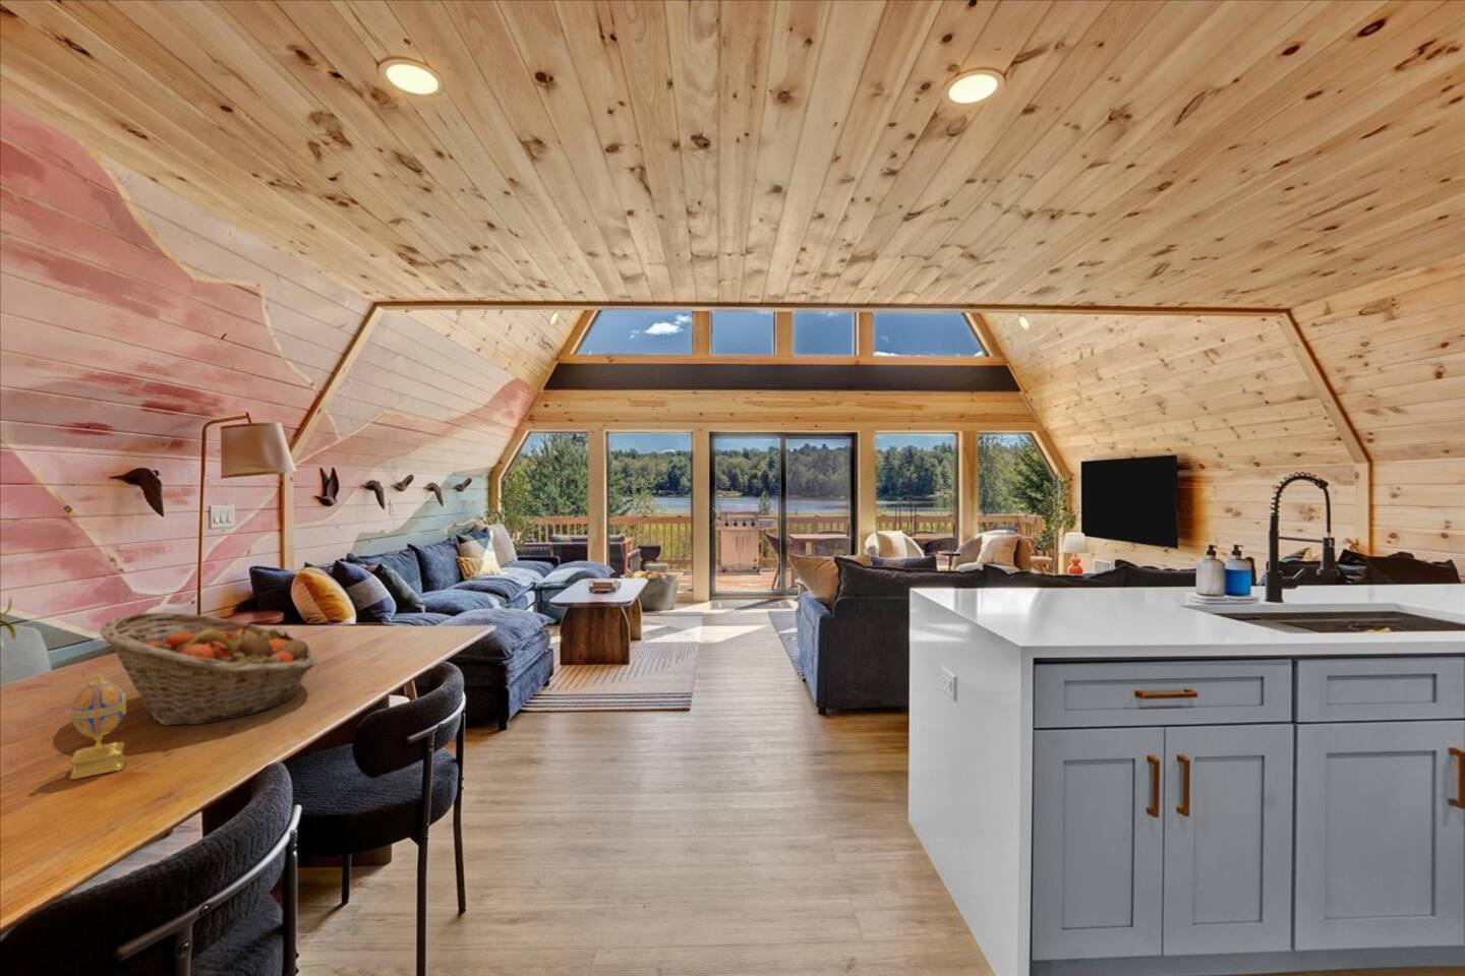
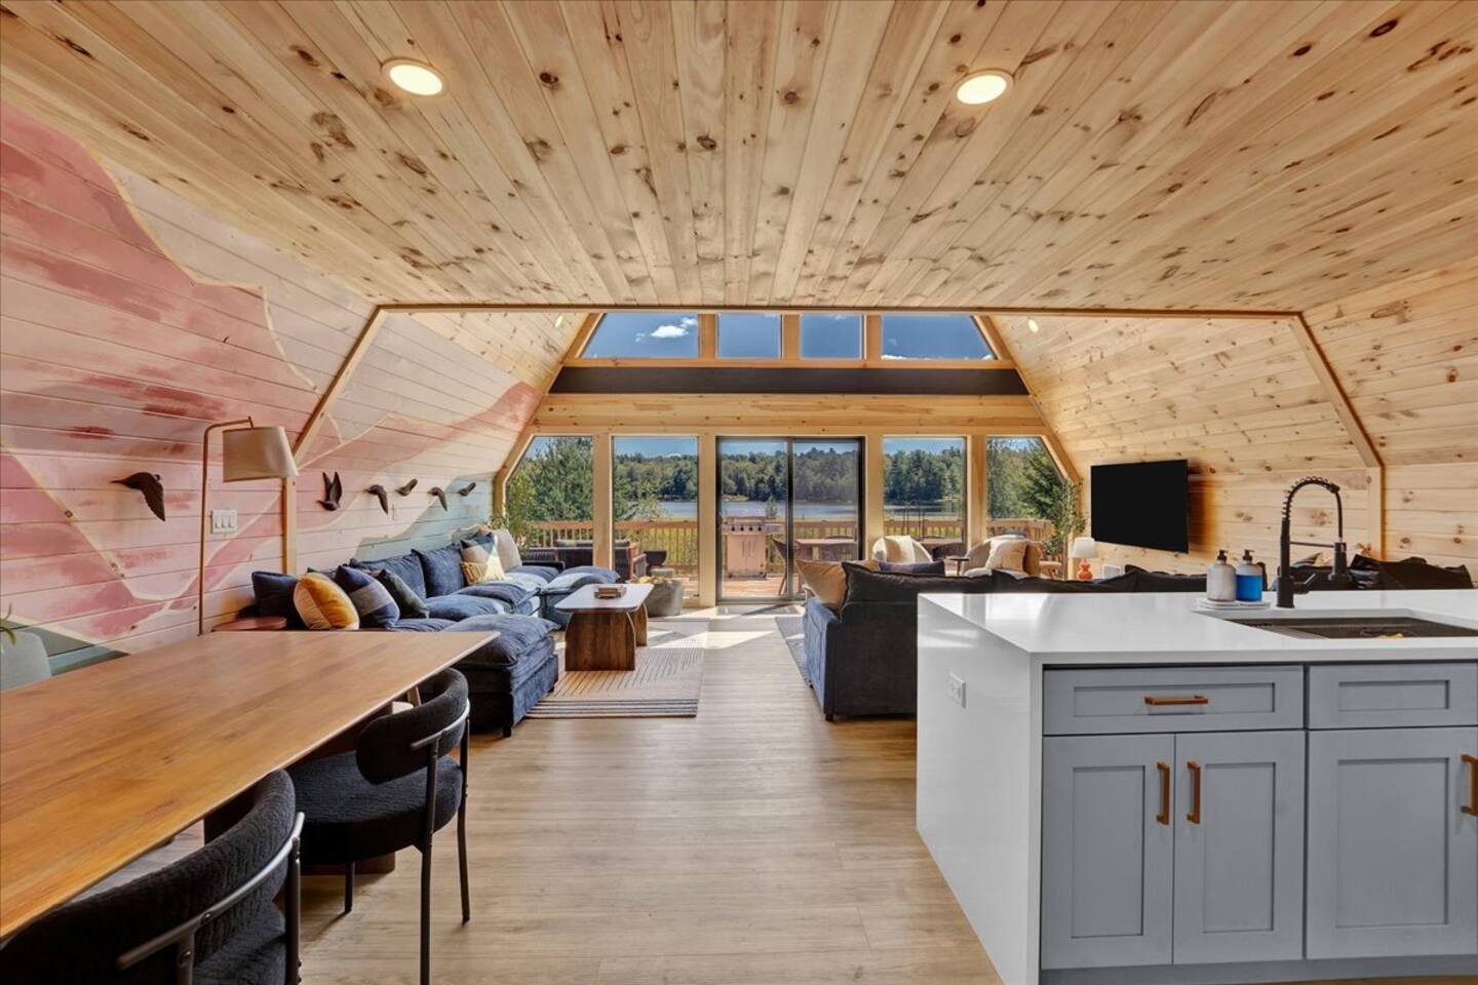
- decorative egg [69,670,128,780]
- fruit basket [99,611,318,727]
